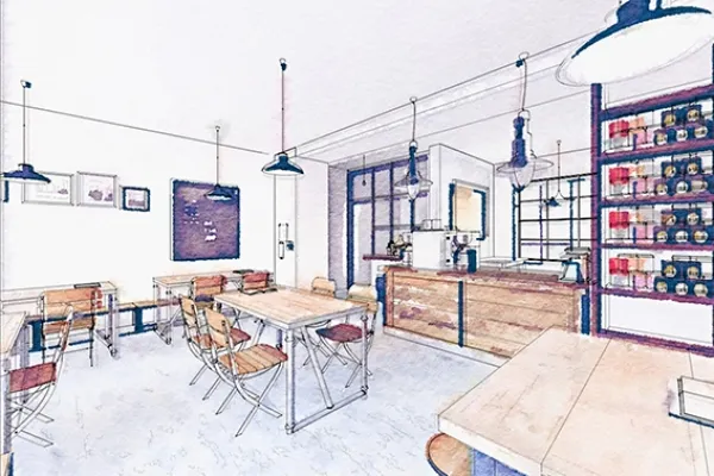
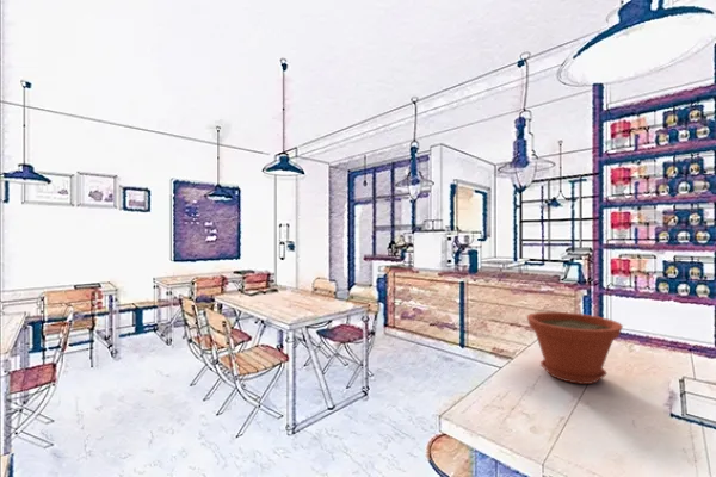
+ plant pot [526,311,624,385]
